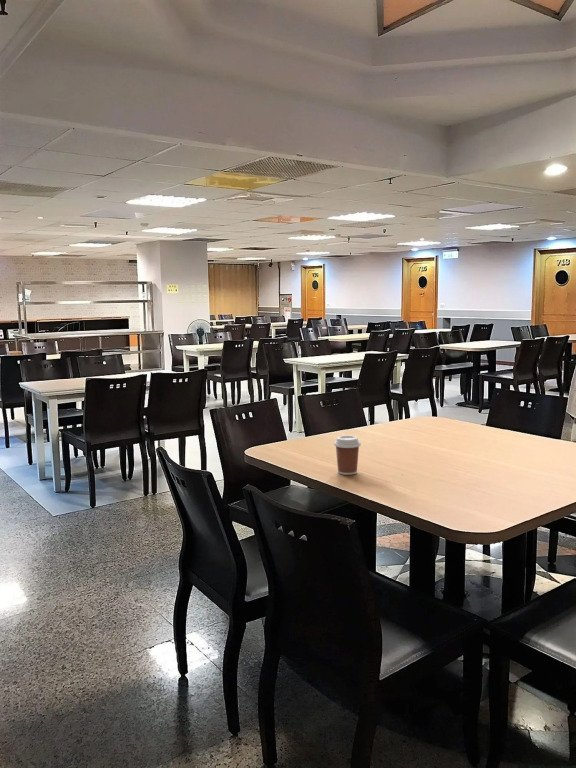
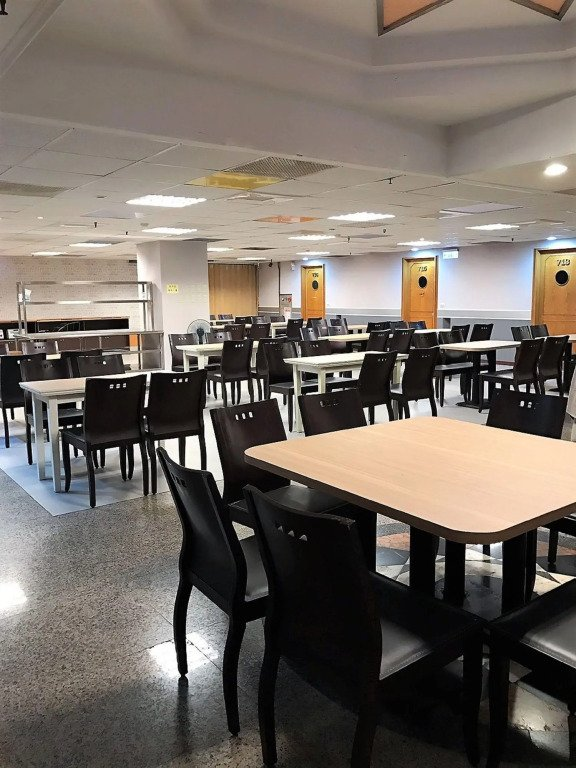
- coffee cup [333,435,362,476]
